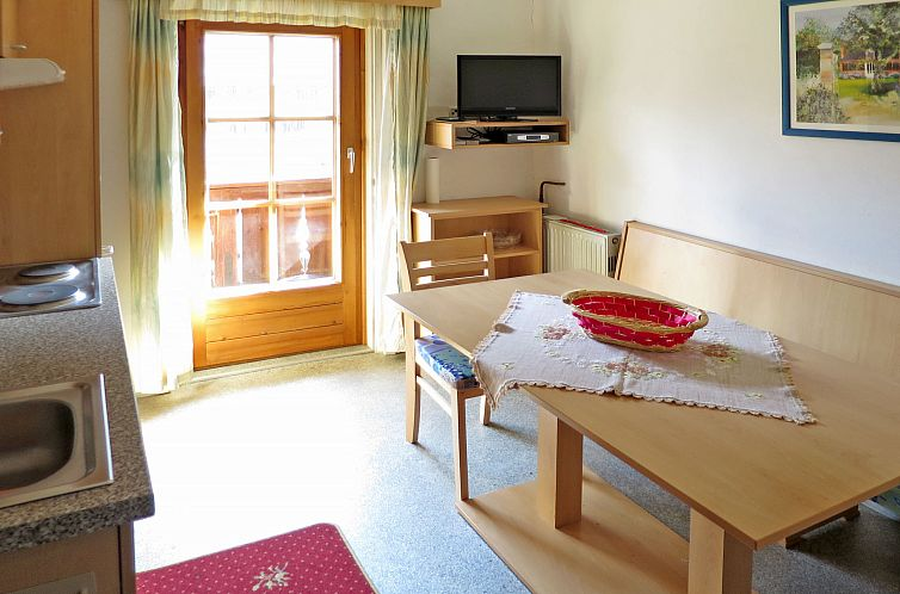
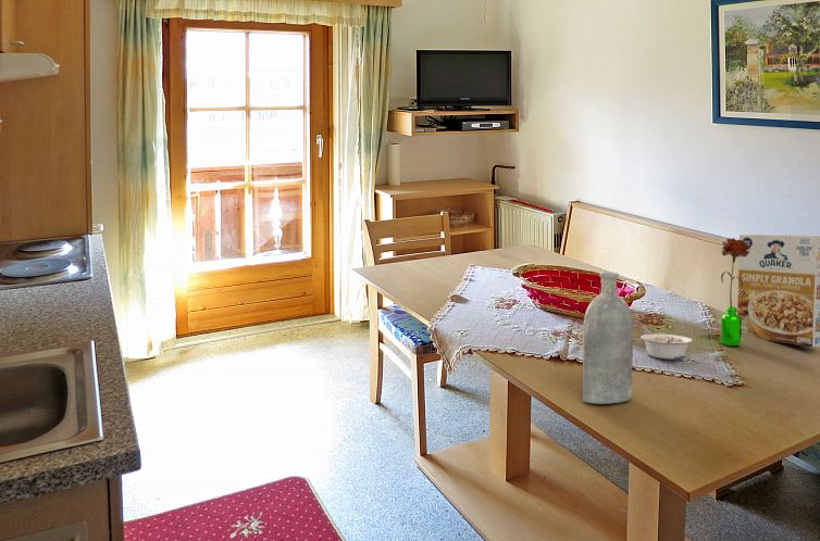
+ legume [639,334,693,361]
+ flower [720,237,750,347]
+ cereal box [736,234,820,348]
+ bottle [582,270,634,405]
